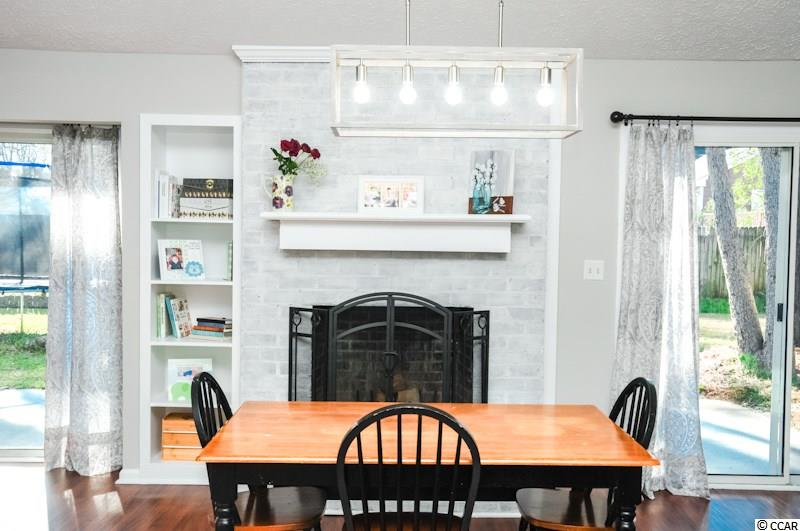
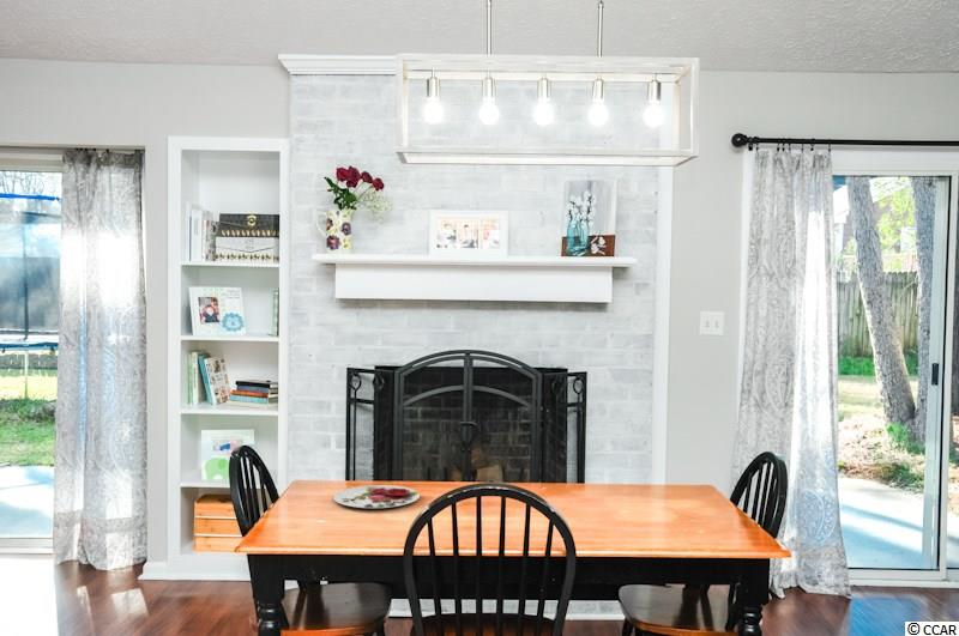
+ plate [332,484,421,509]
